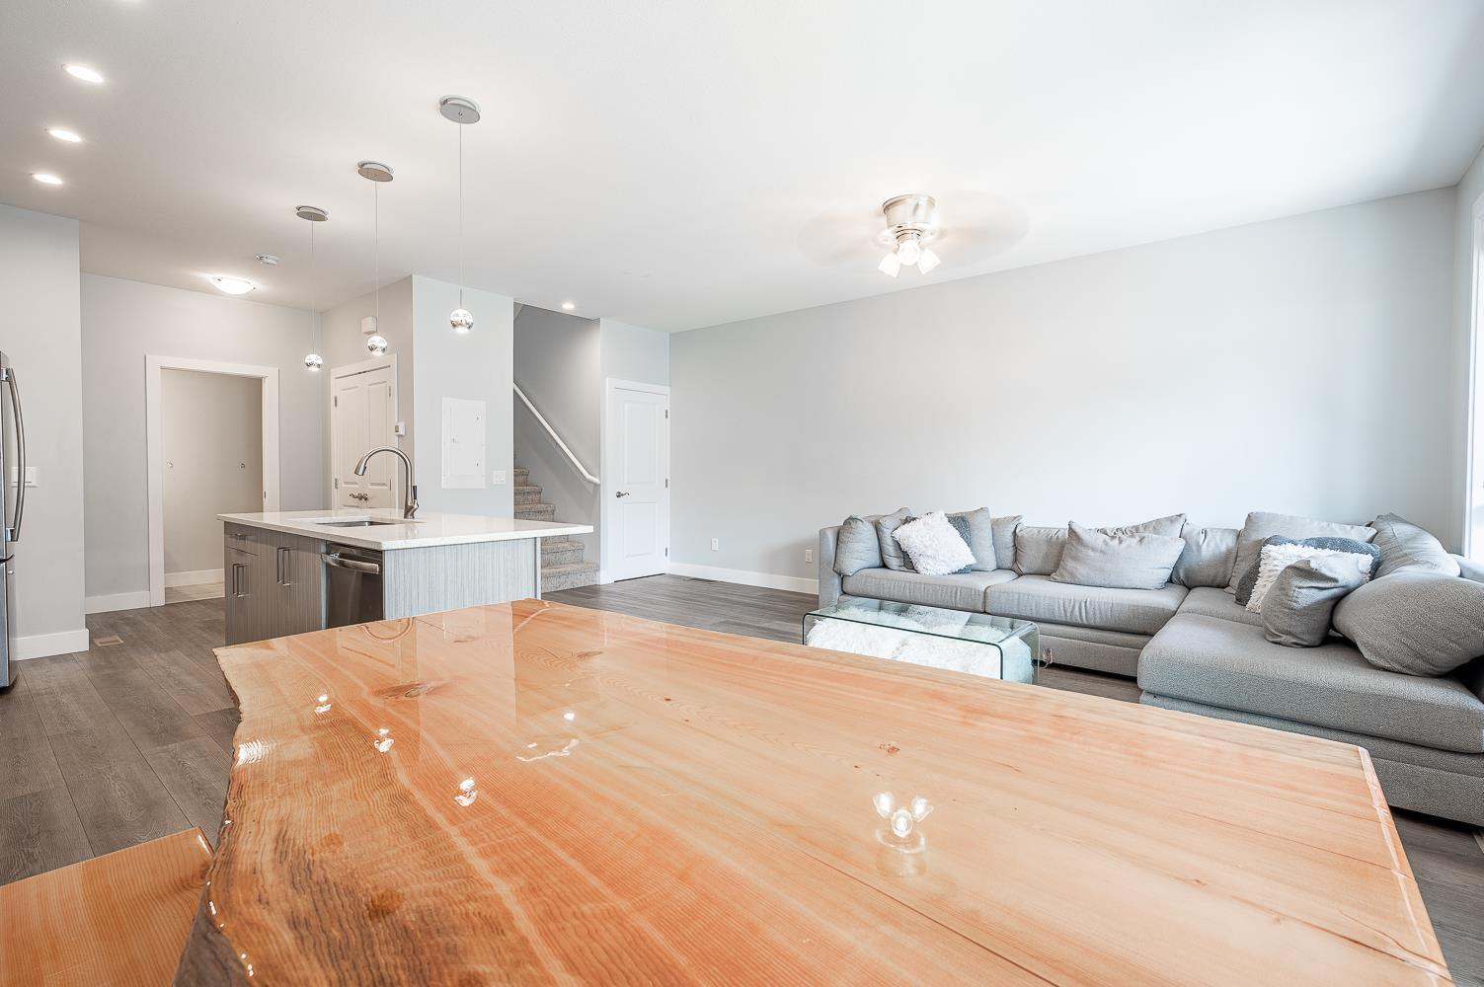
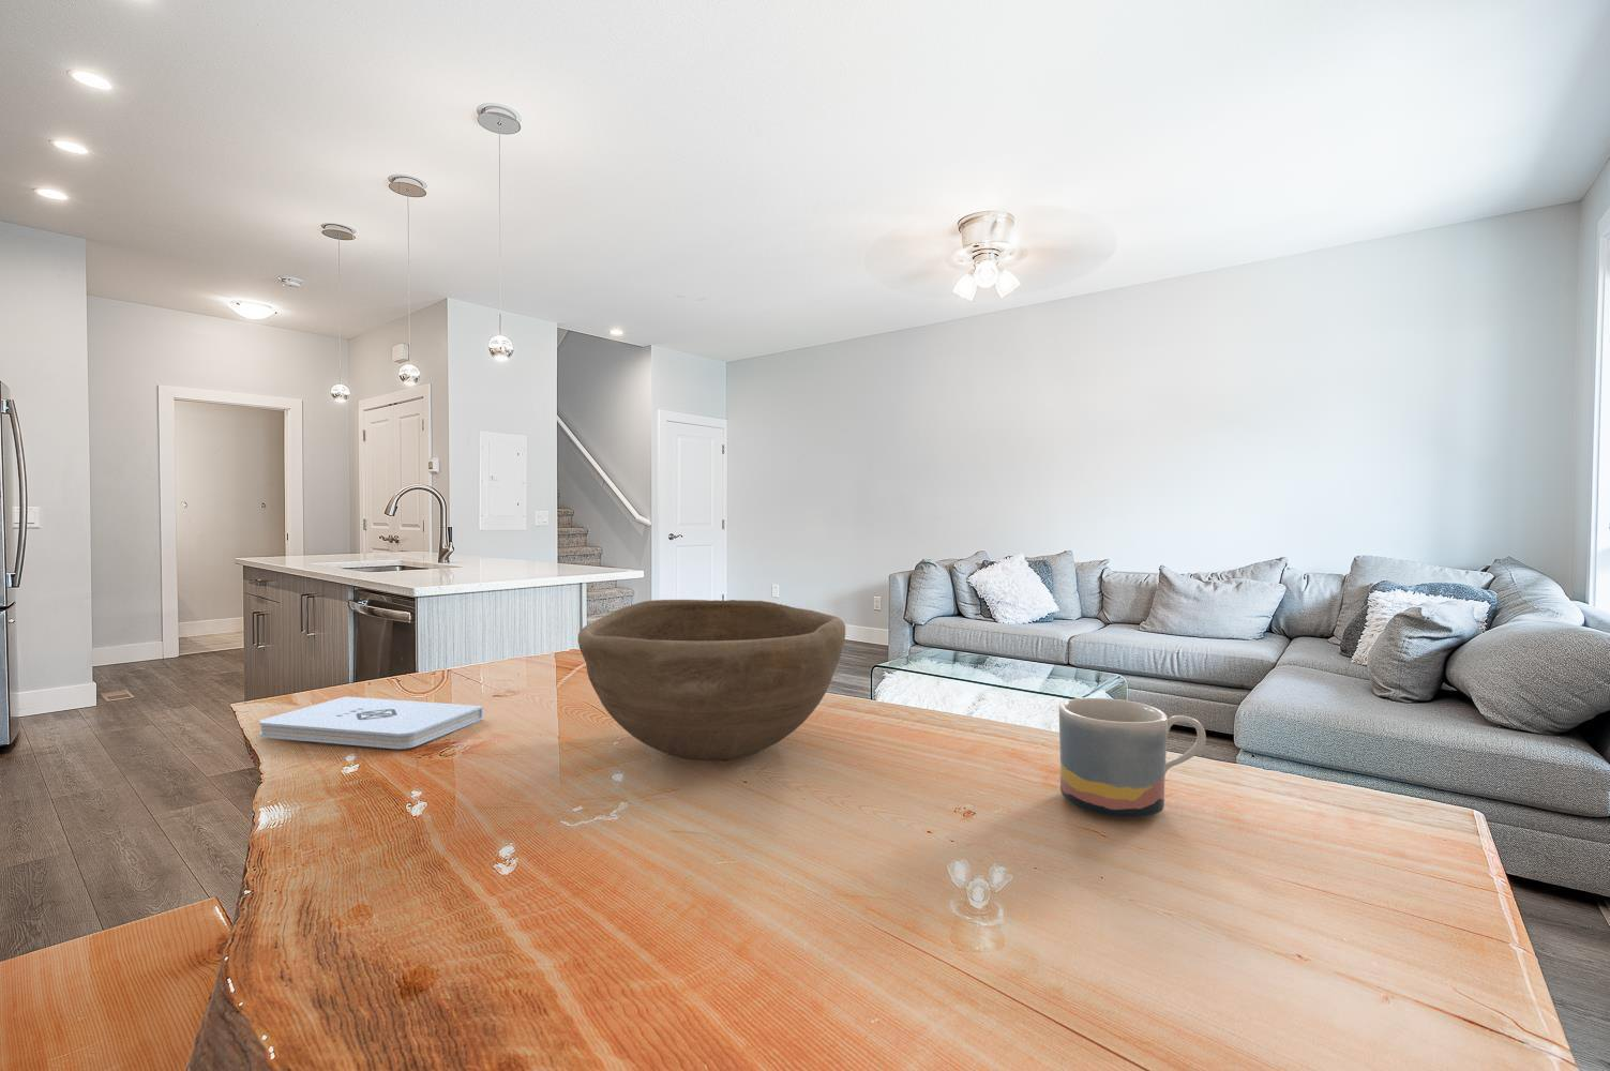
+ bowl [577,599,846,761]
+ notepad [258,696,484,749]
+ mug [1058,697,1207,819]
